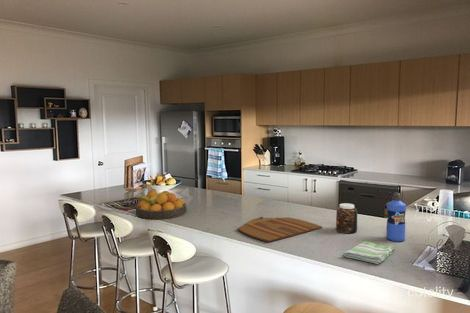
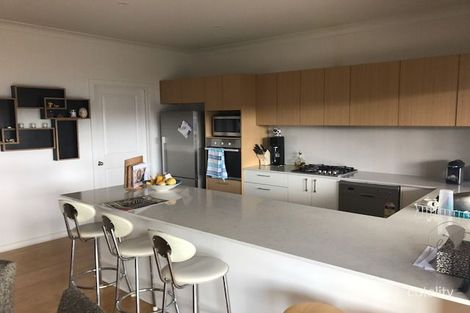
- fruit bowl [134,189,187,220]
- water bottle [385,191,407,243]
- dish towel [343,241,396,265]
- jar [335,202,358,234]
- cutting board [236,216,323,243]
